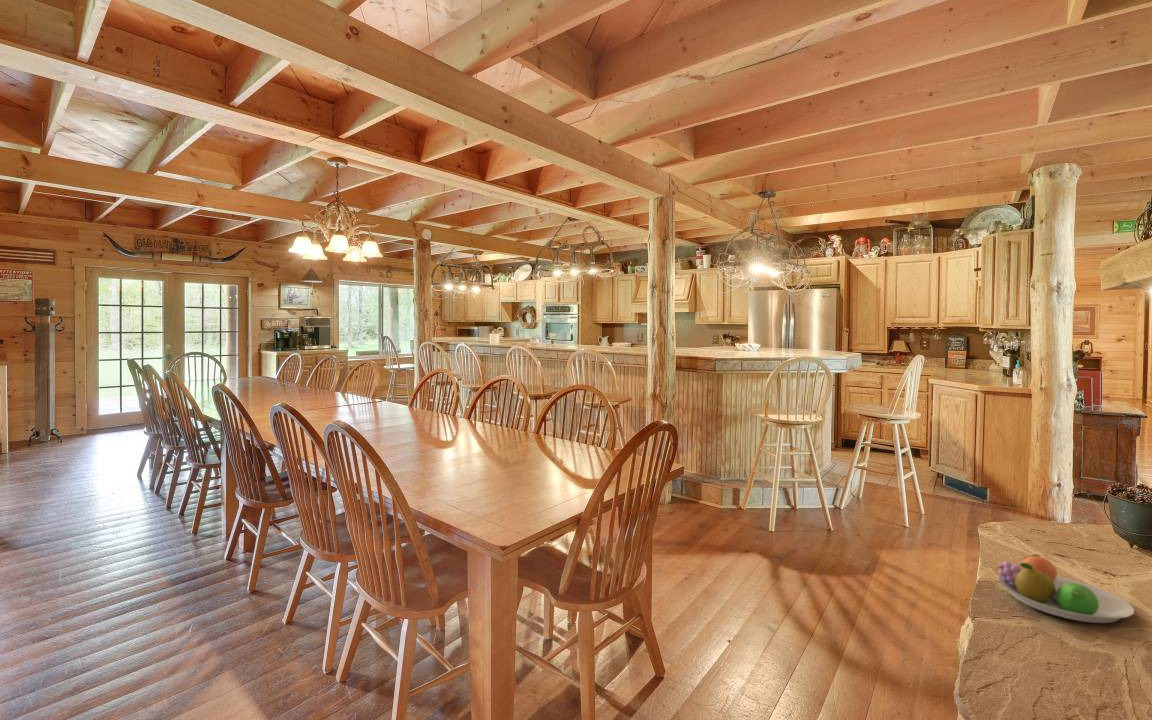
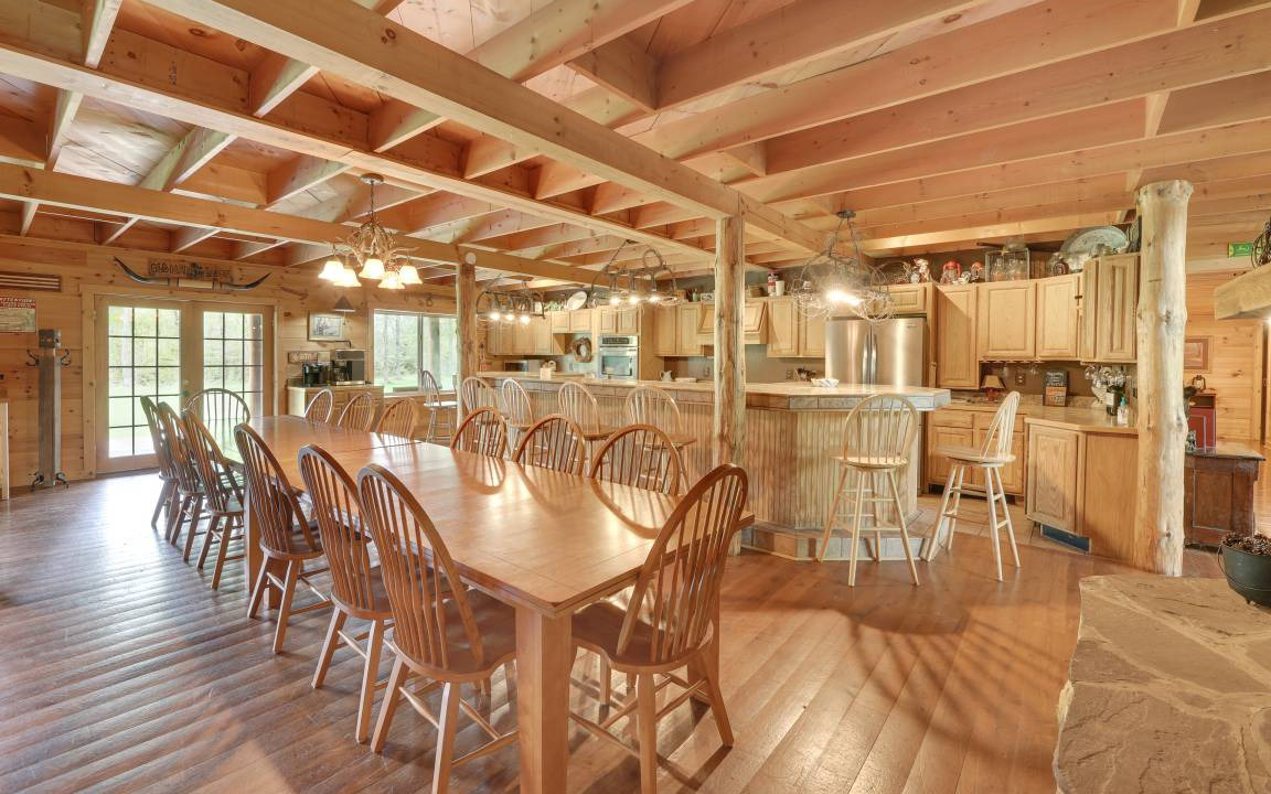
- fruit bowl [996,553,1135,624]
